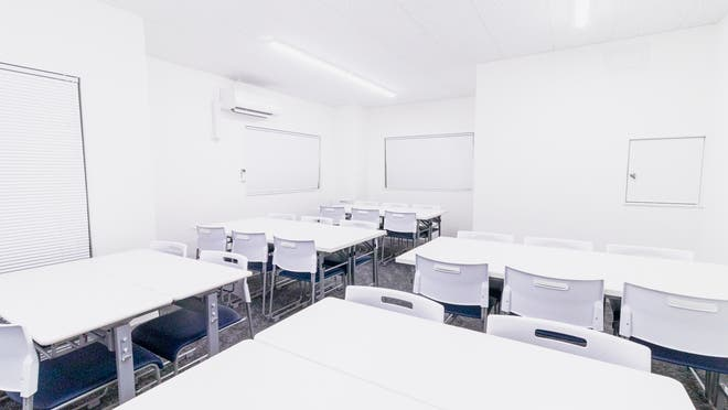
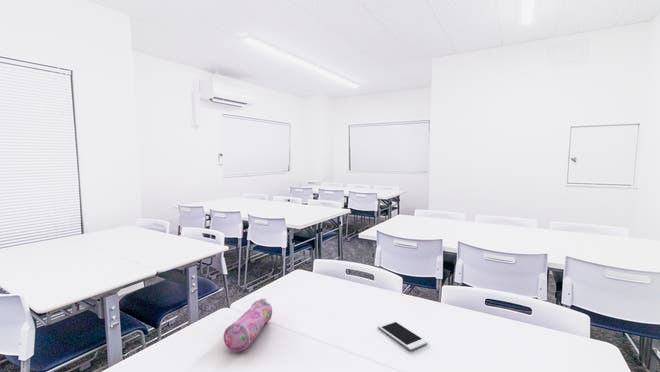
+ pencil case [223,298,273,353]
+ cell phone [377,319,428,351]
